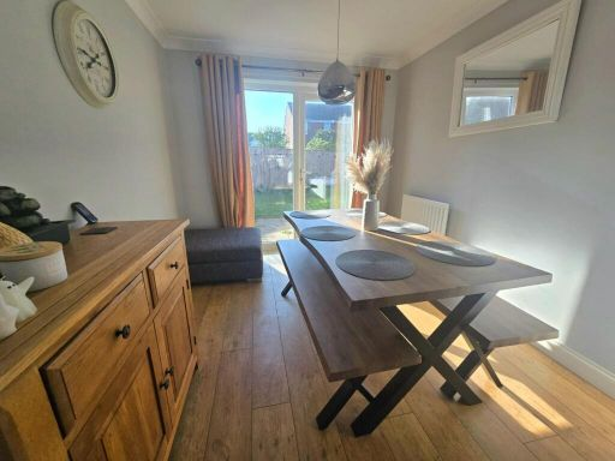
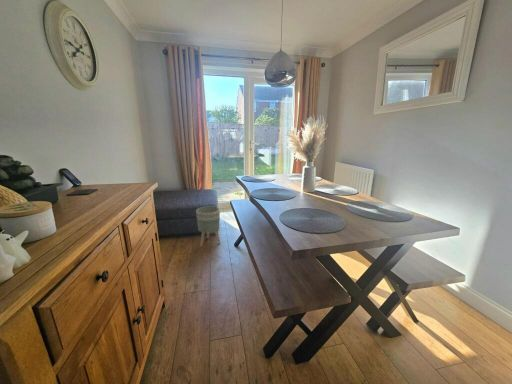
+ planter [195,205,221,248]
